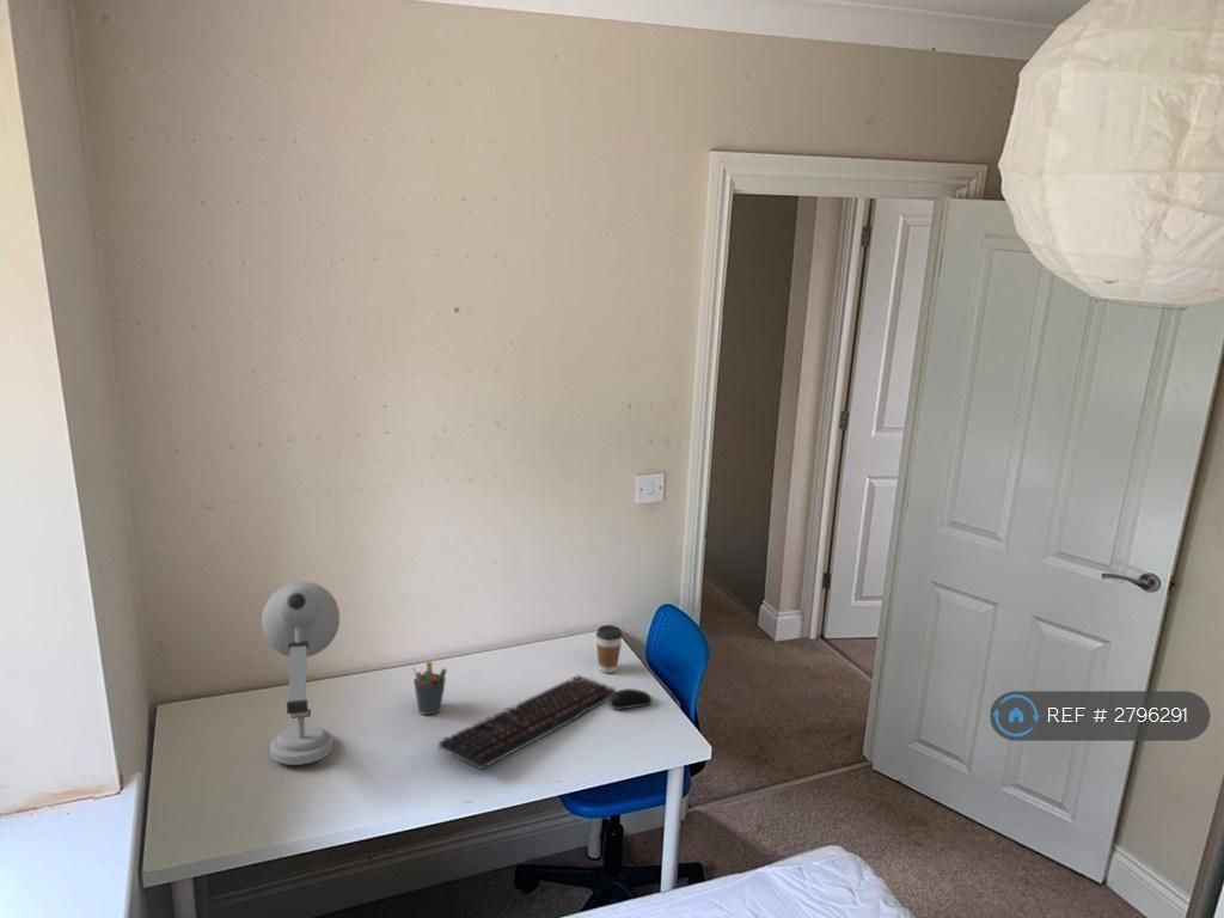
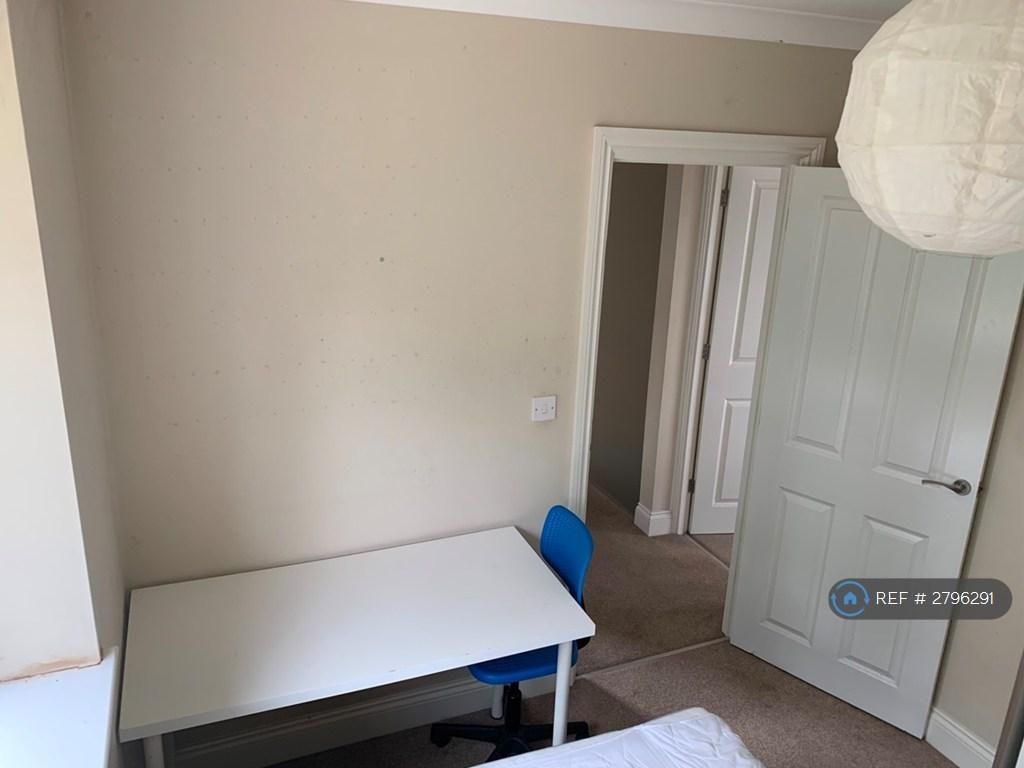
- coffee cup [595,624,624,674]
- desk lamp [261,581,341,766]
- computer mouse [608,687,654,710]
- keyboard [437,674,618,771]
- pen holder [411,661,448,716]
